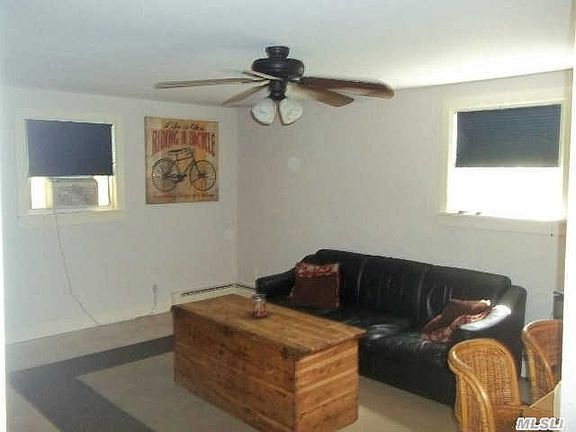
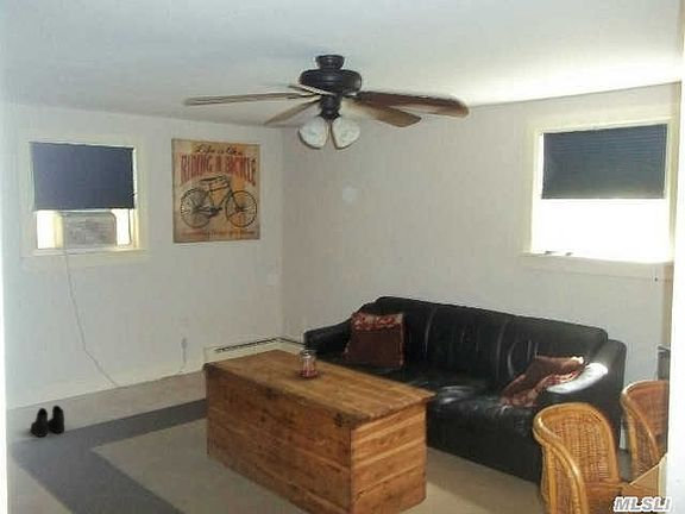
+ boots [30,405,65,437]
